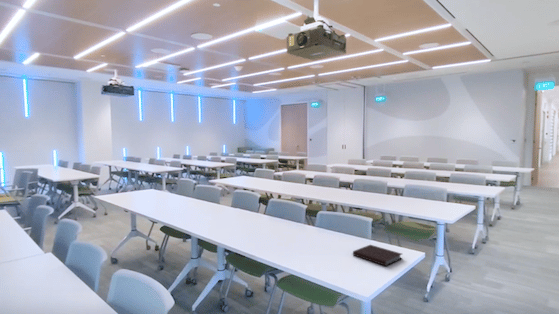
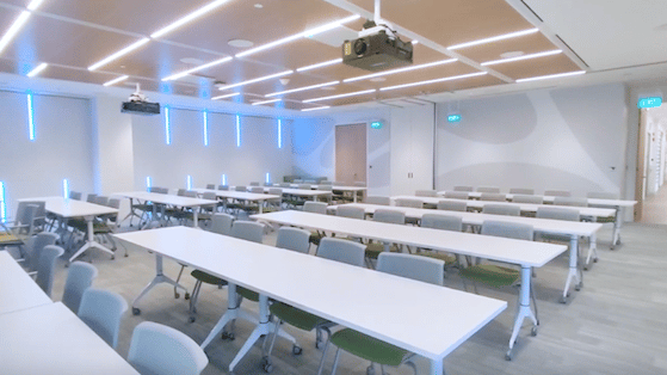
- notebook [352,244,404,267]
